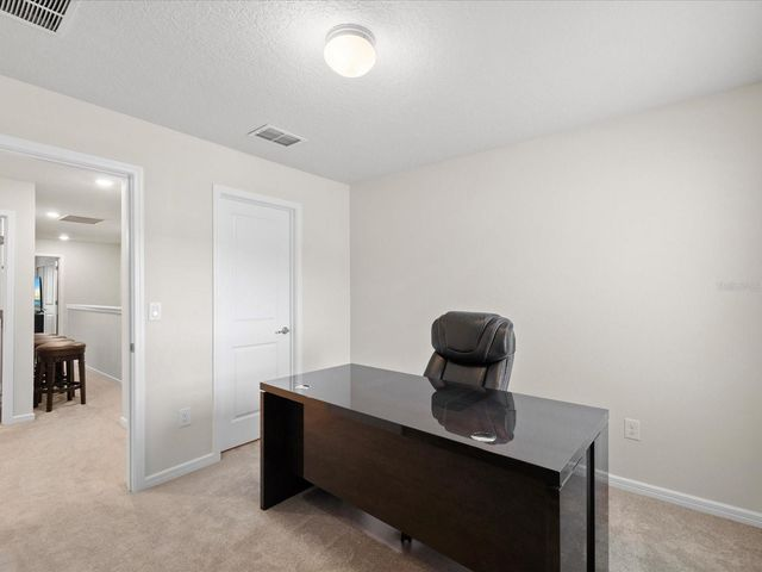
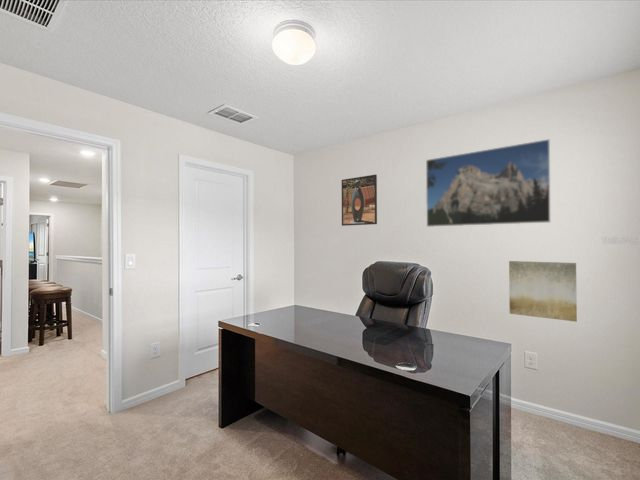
+ wall art [508,260,578,323]
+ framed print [425,138,552,228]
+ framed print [341,174,378,227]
